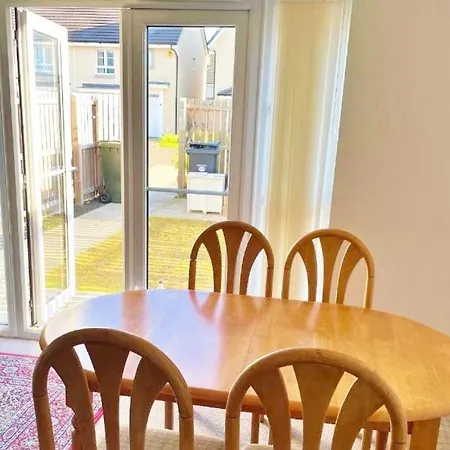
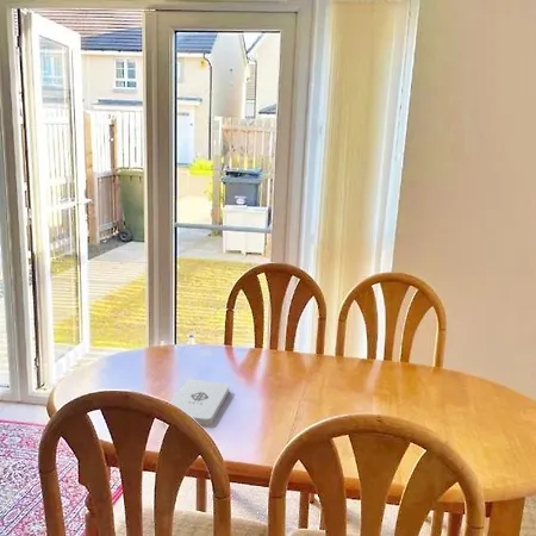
+ notepad [169,378,231,426]
